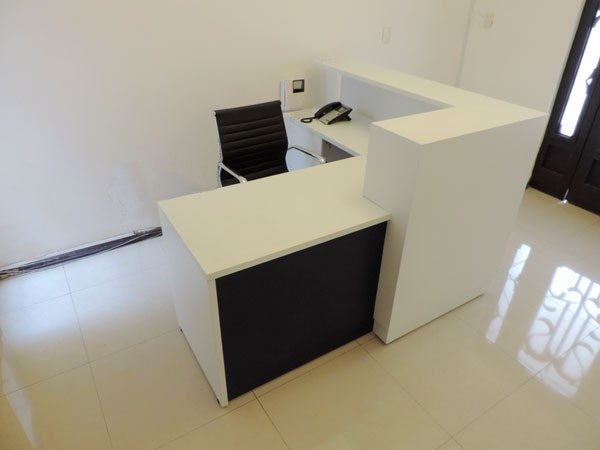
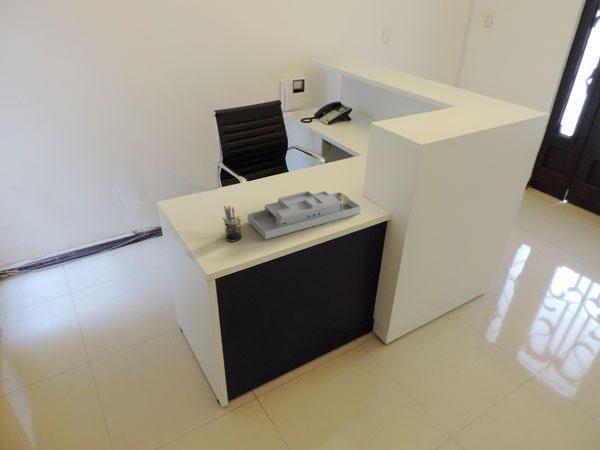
+ pen holder [222,205,242,243]
+ desk organizer [247,190,362,240]
